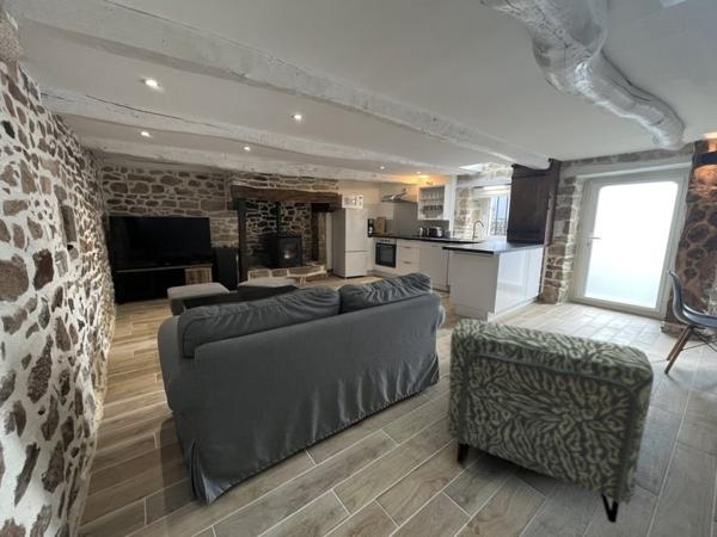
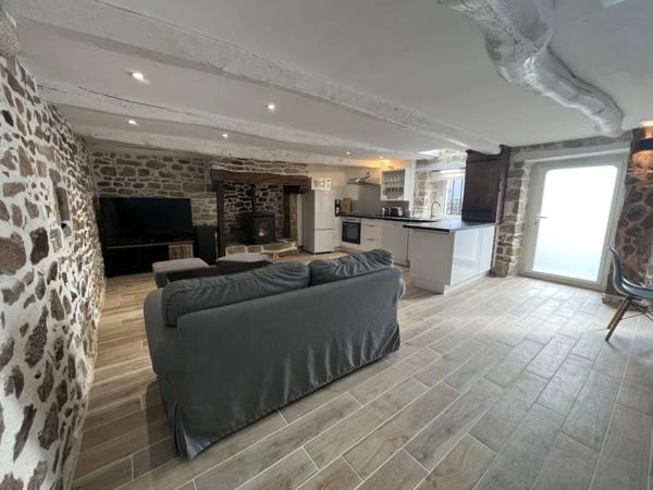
- armchair [446,317,655,524]
